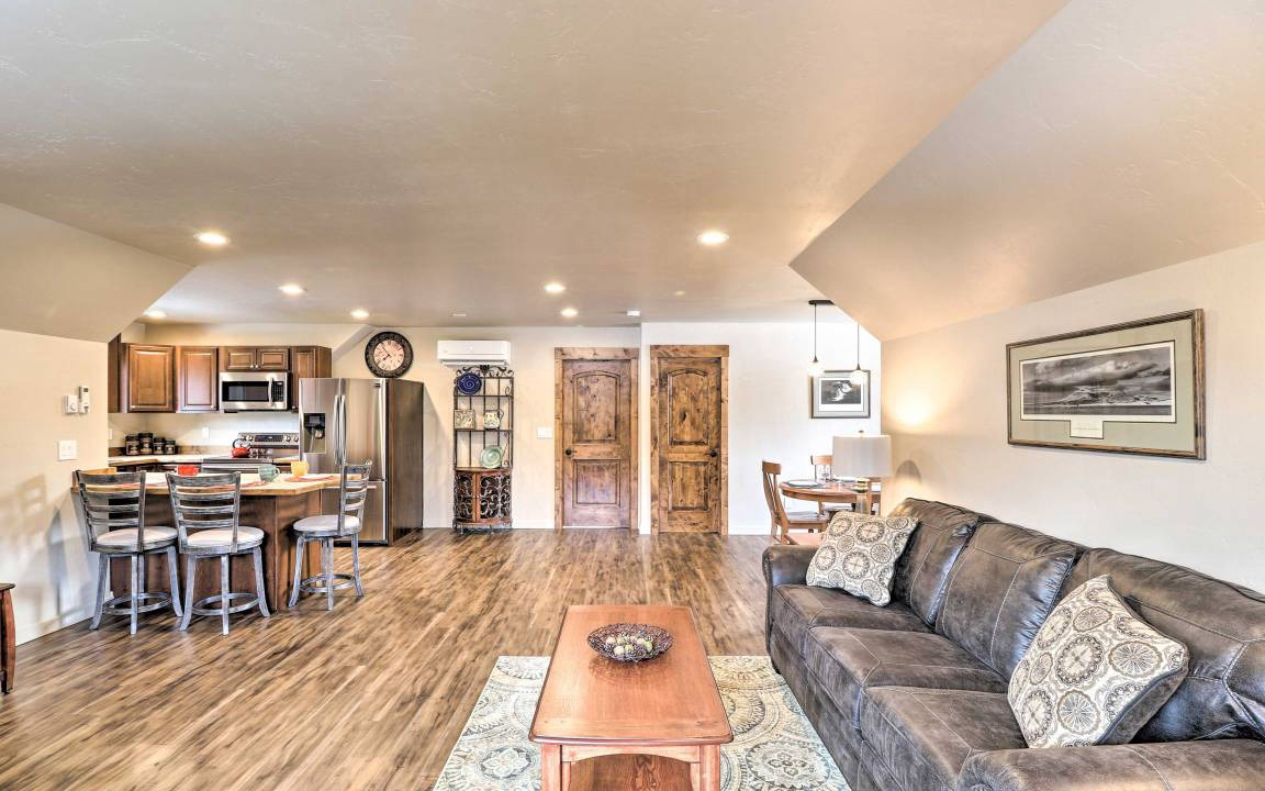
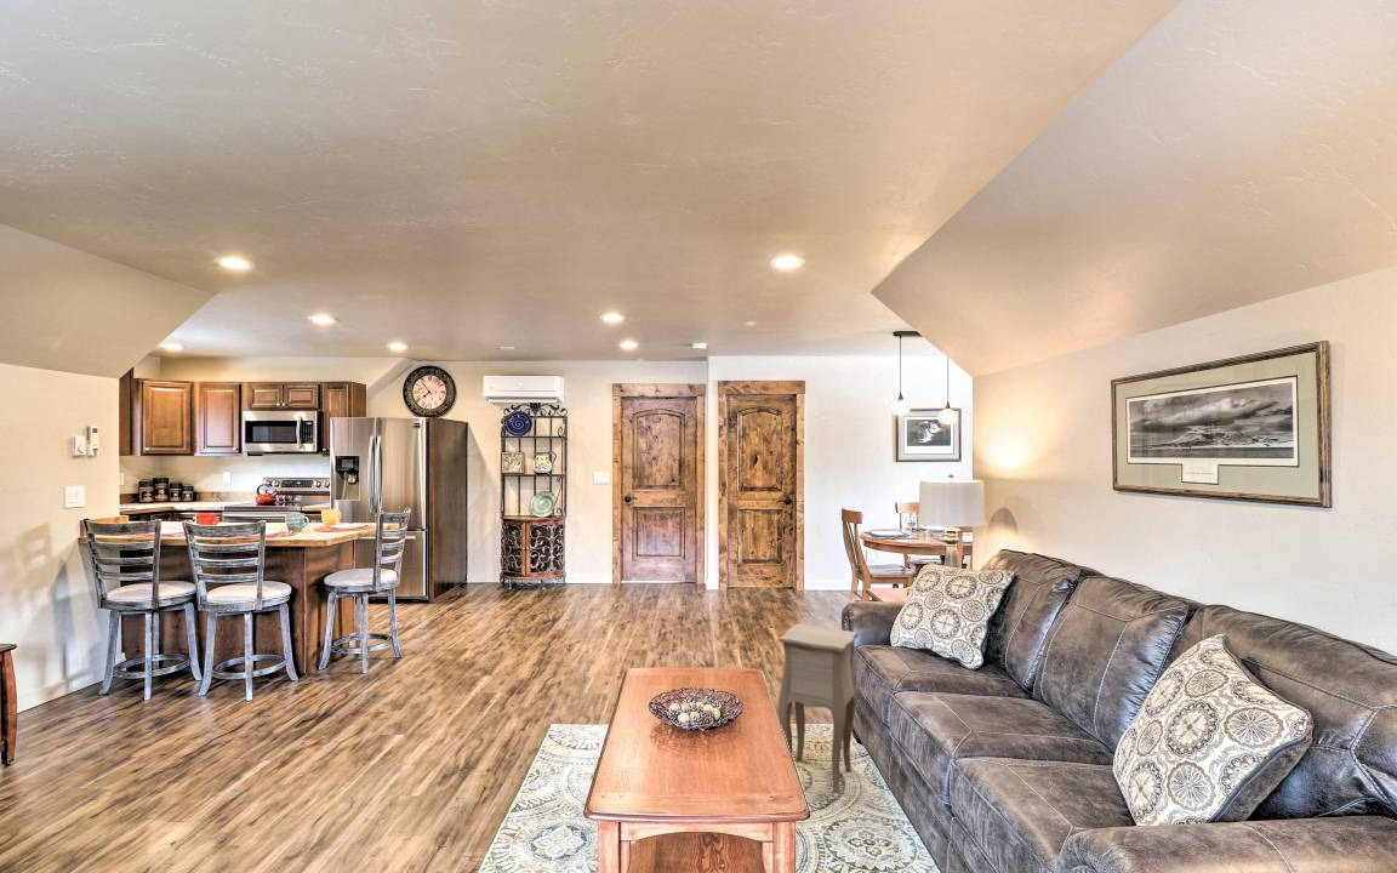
+ side table [777,622,859,794]
